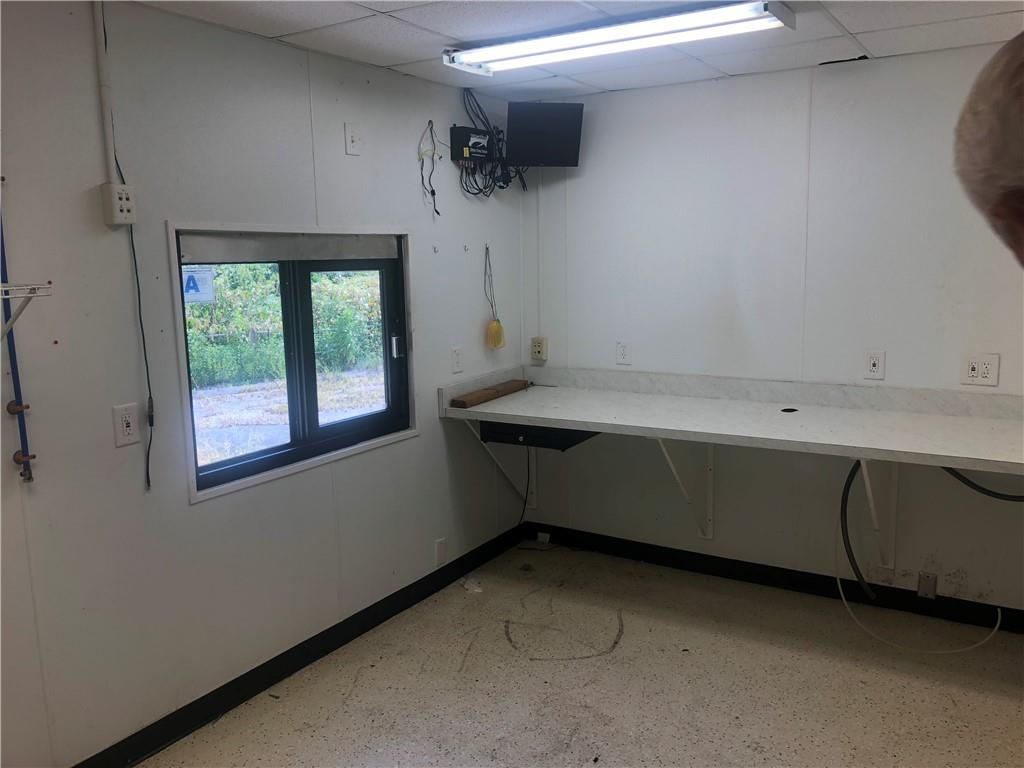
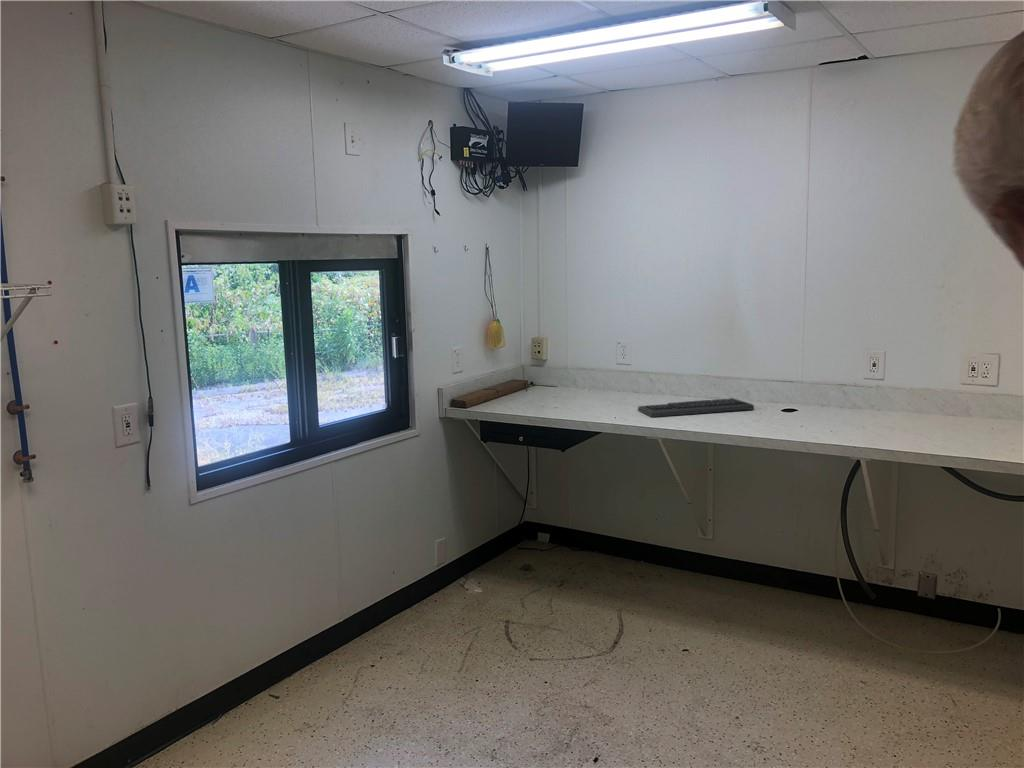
+ keyboard [637,397,755,418]
